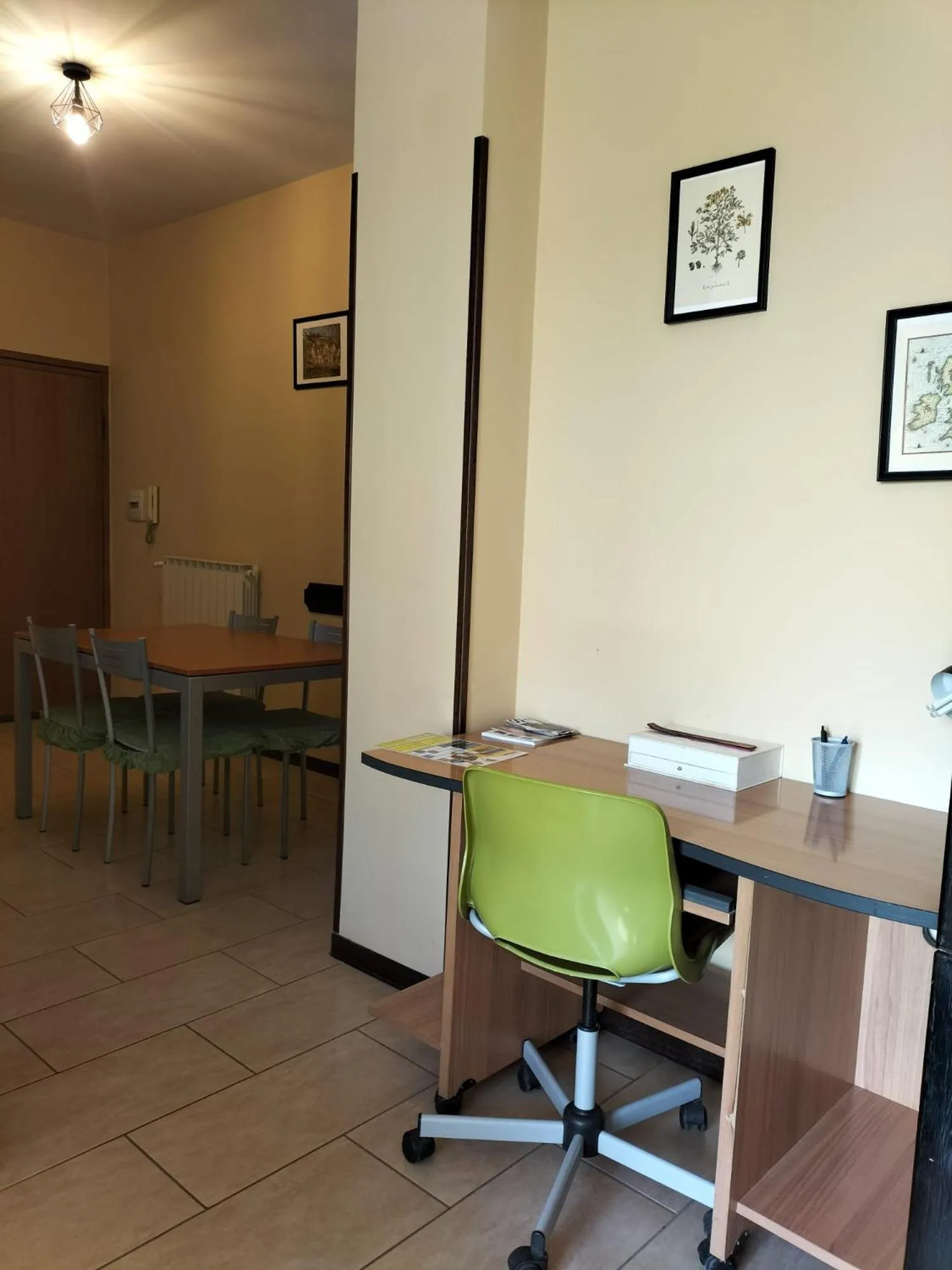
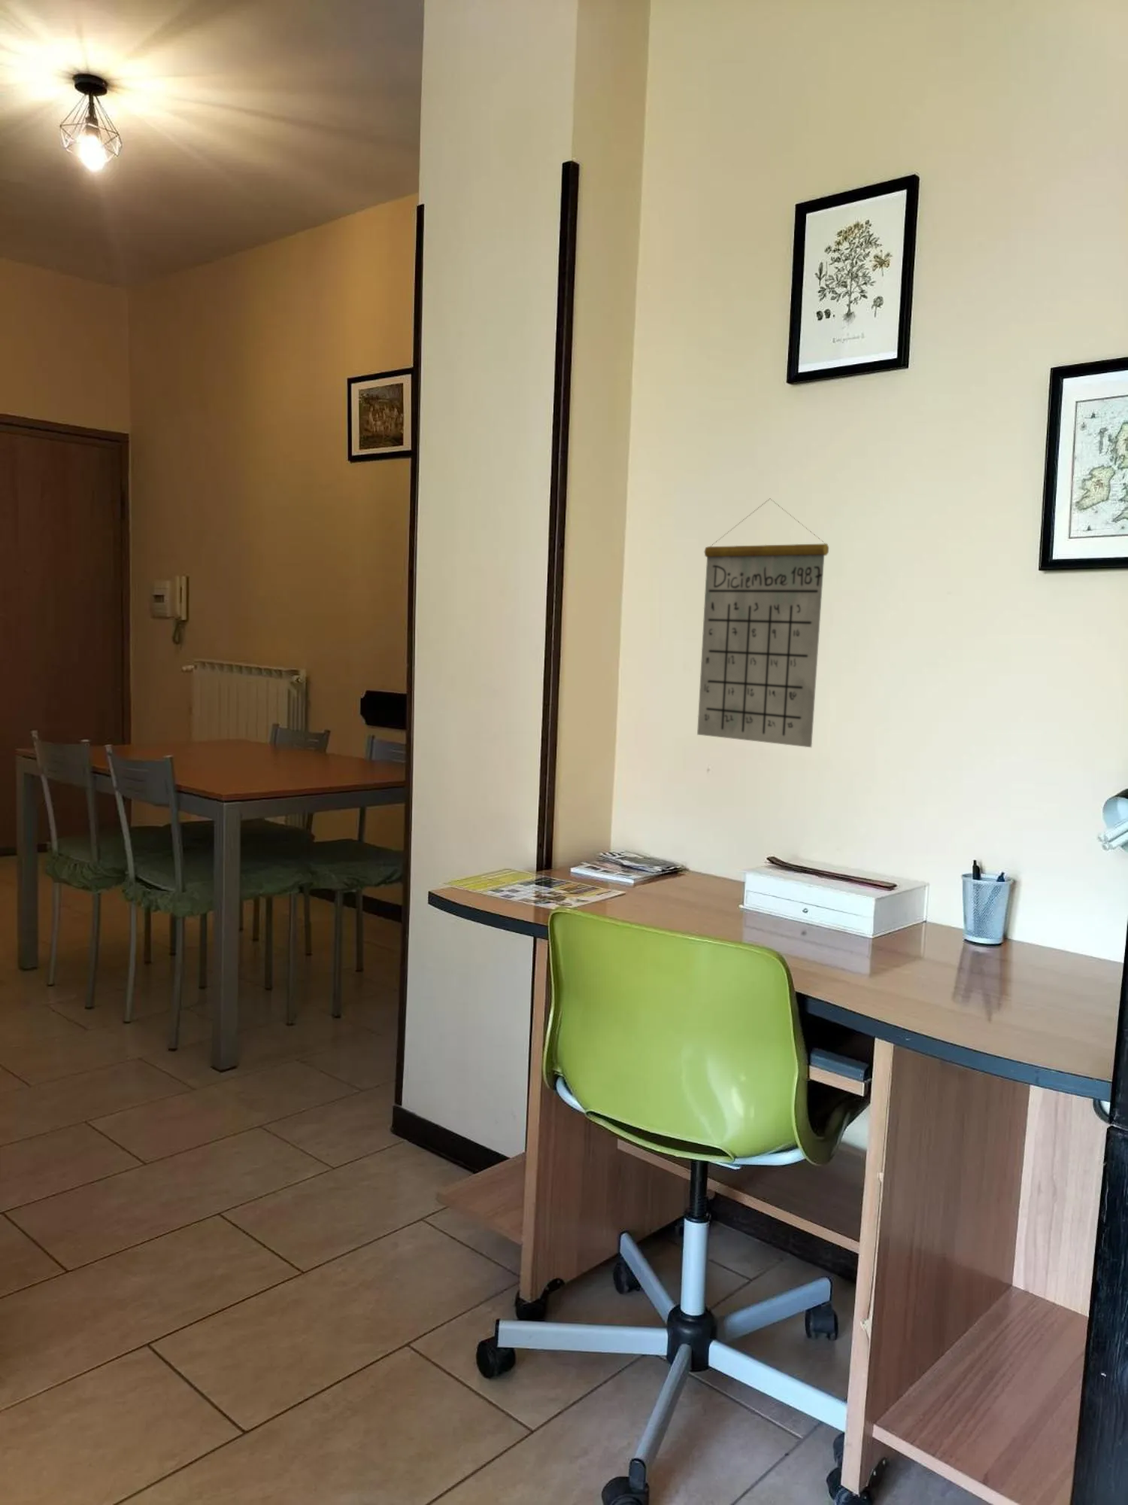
+ calendar [697,498,829,748]
